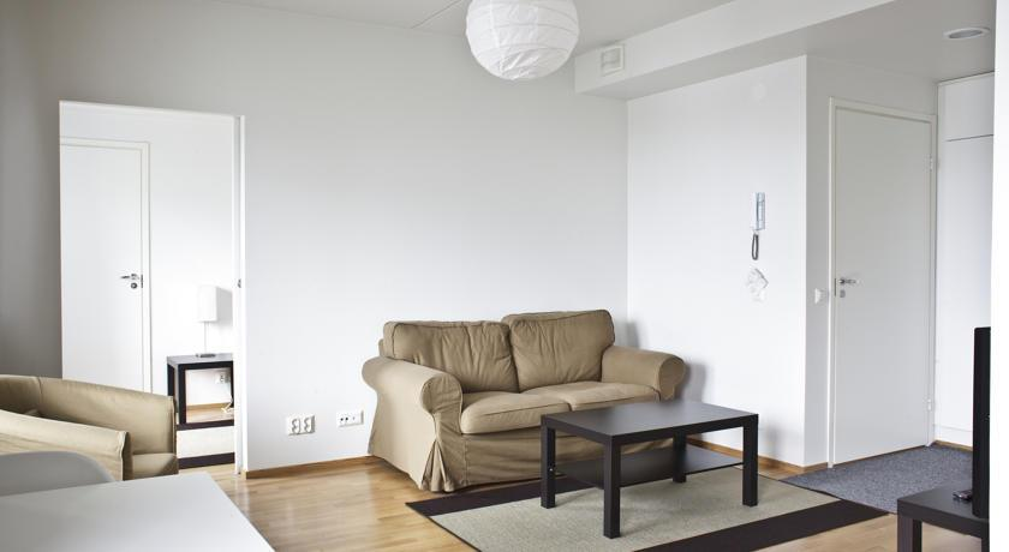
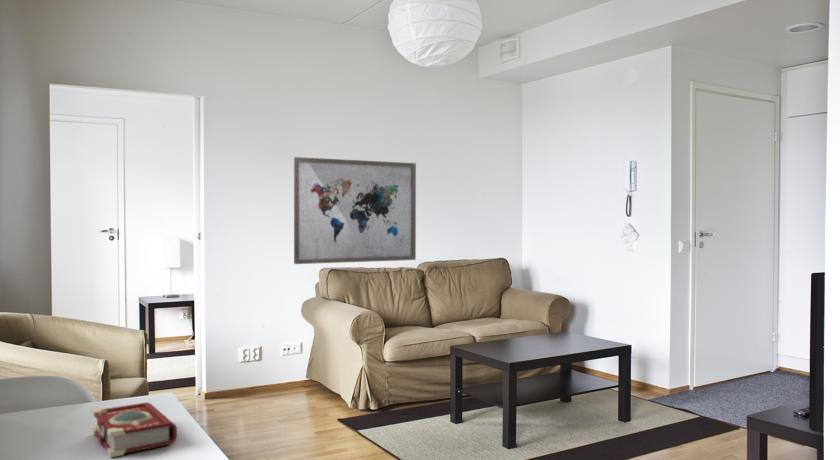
+ book [91,401,178,459]
+ wall art [293,156,417,265]
